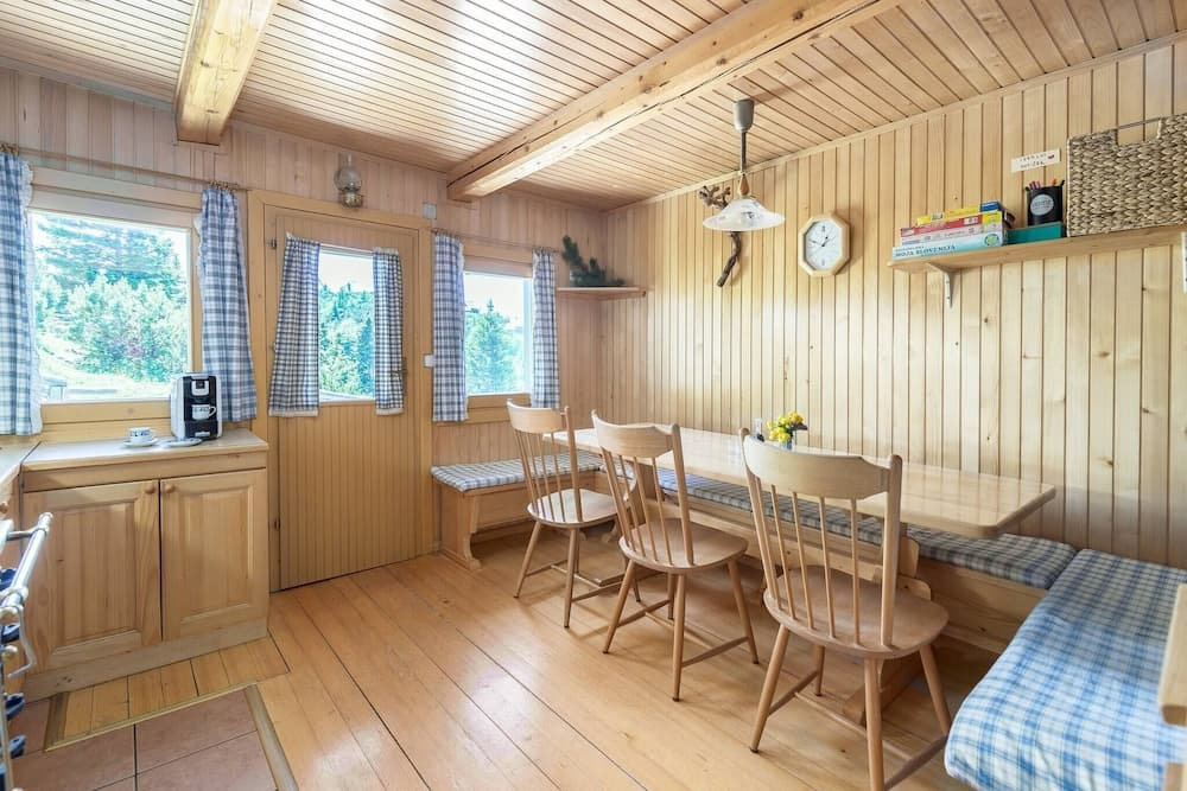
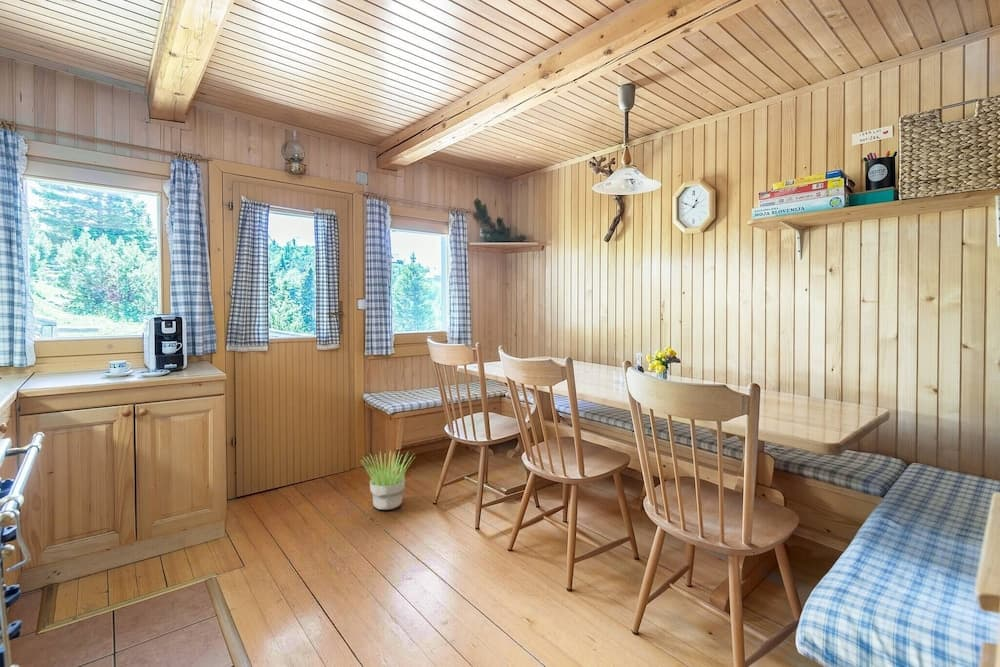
+ potted plant [361,449,417,511]
